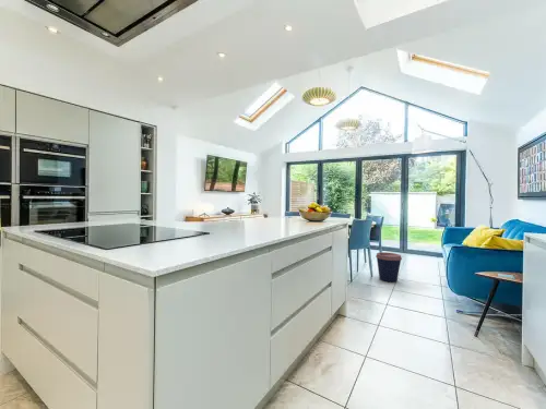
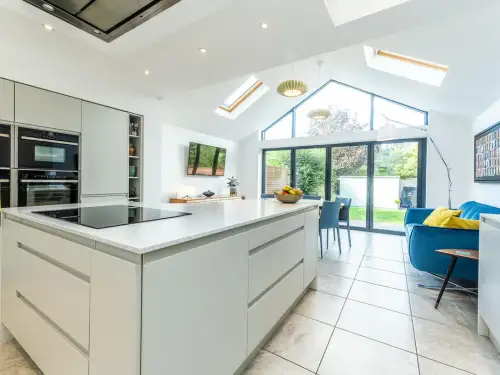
- coffee cup [375,251,403,284]
